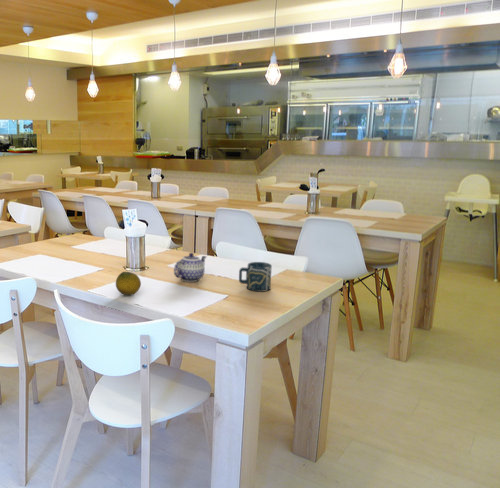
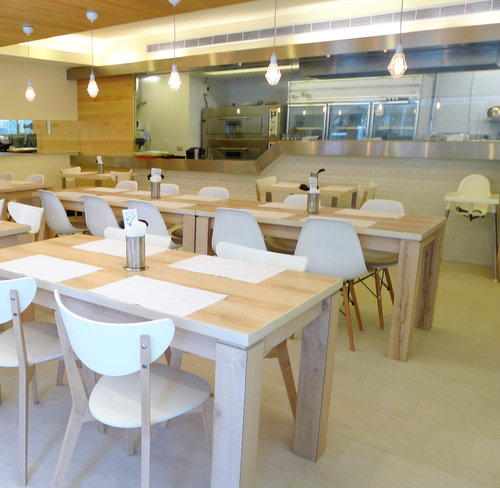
- teapot [173,252,208,283]
- cup [238,261,273,293]
- fruit [115,271,142,296]
